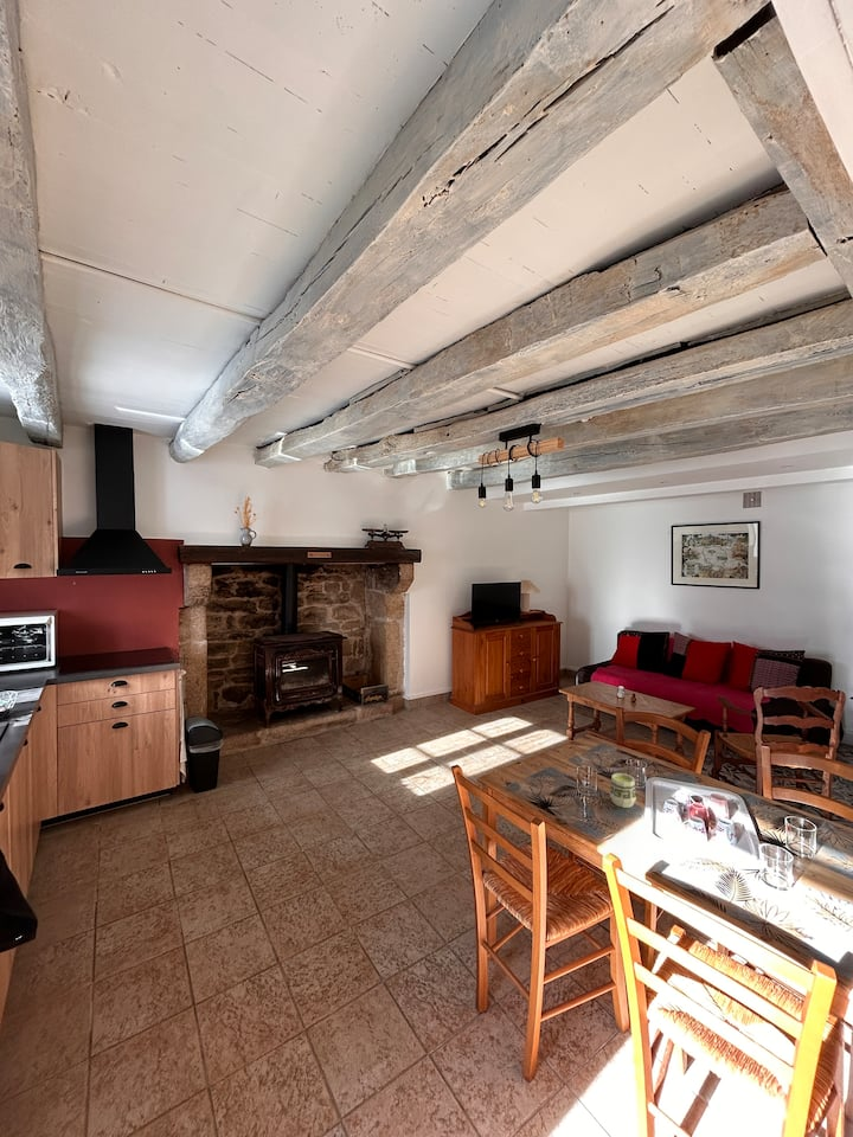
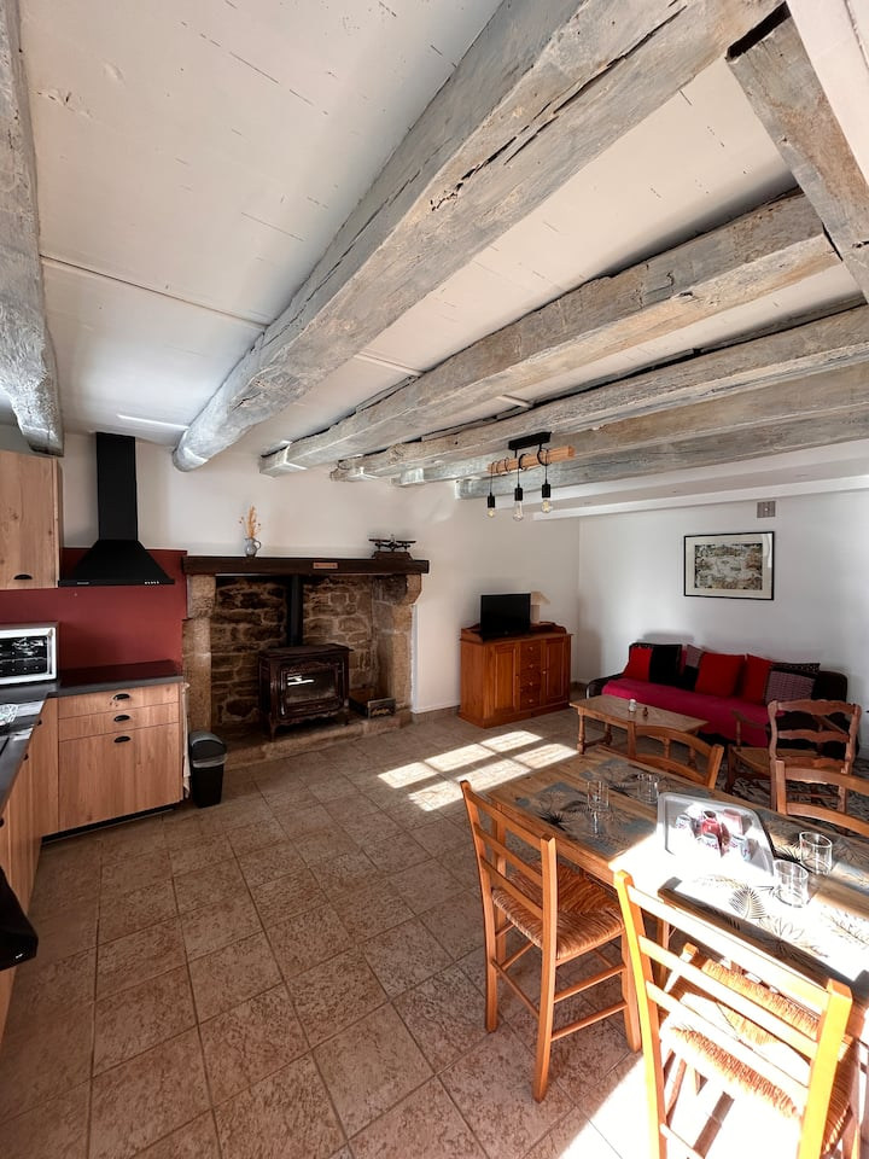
- cup [609,772,637,809]
